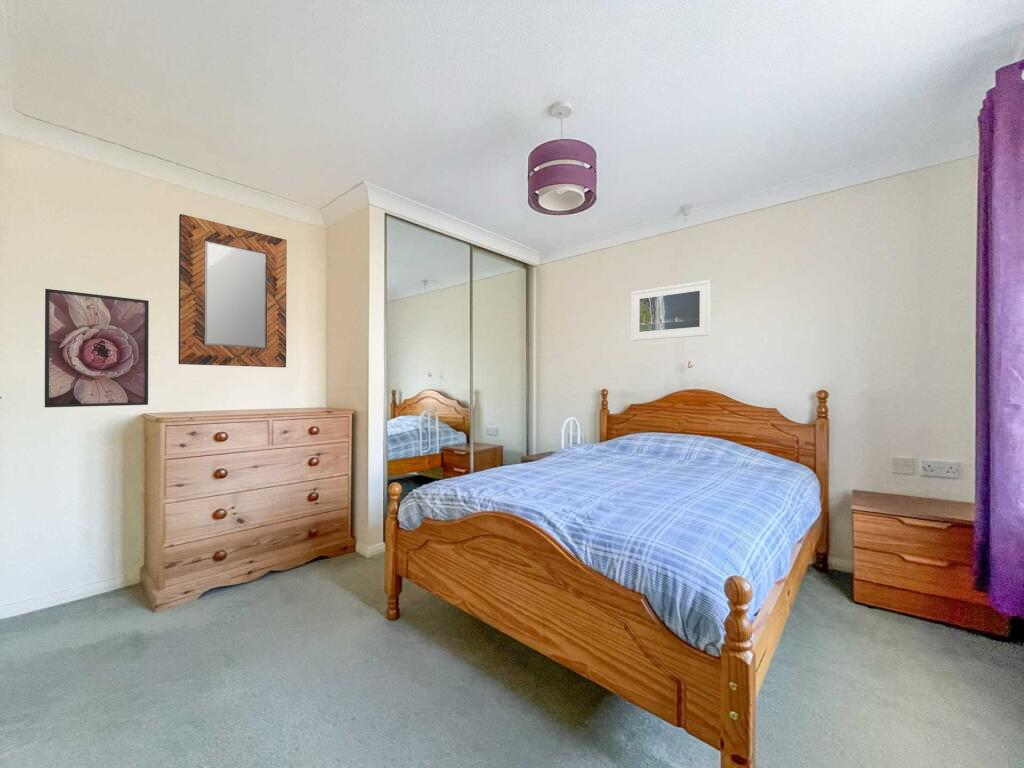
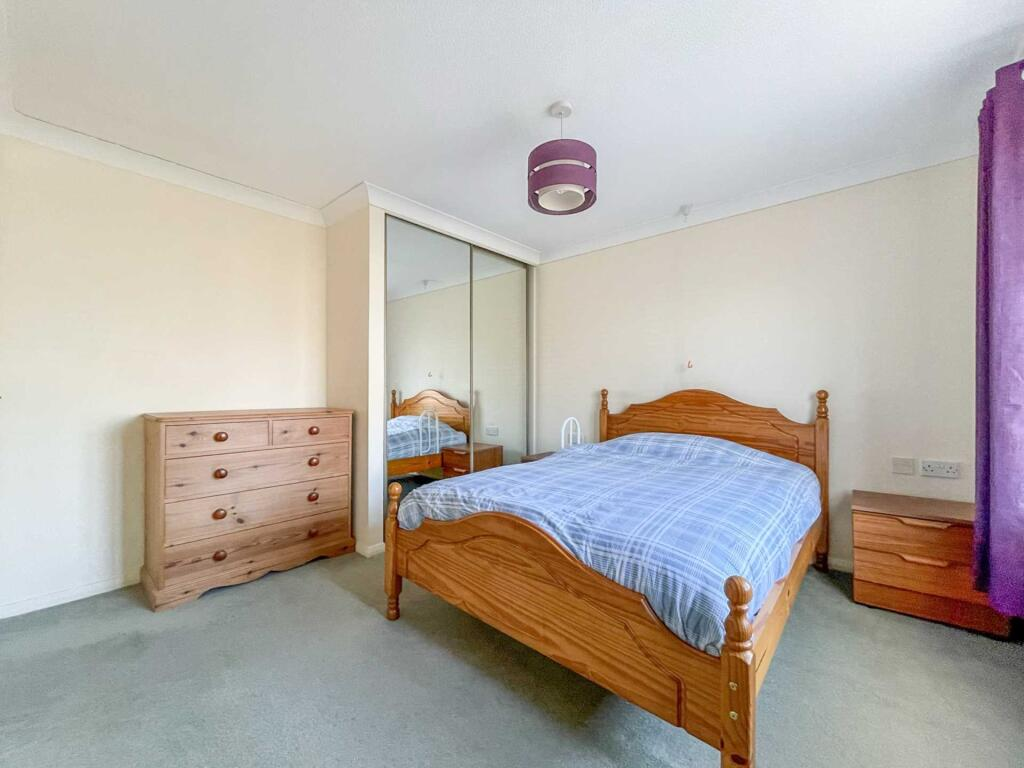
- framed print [631,279,711,342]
- home mirror [178,213,288,368]
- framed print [44,288,150,409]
